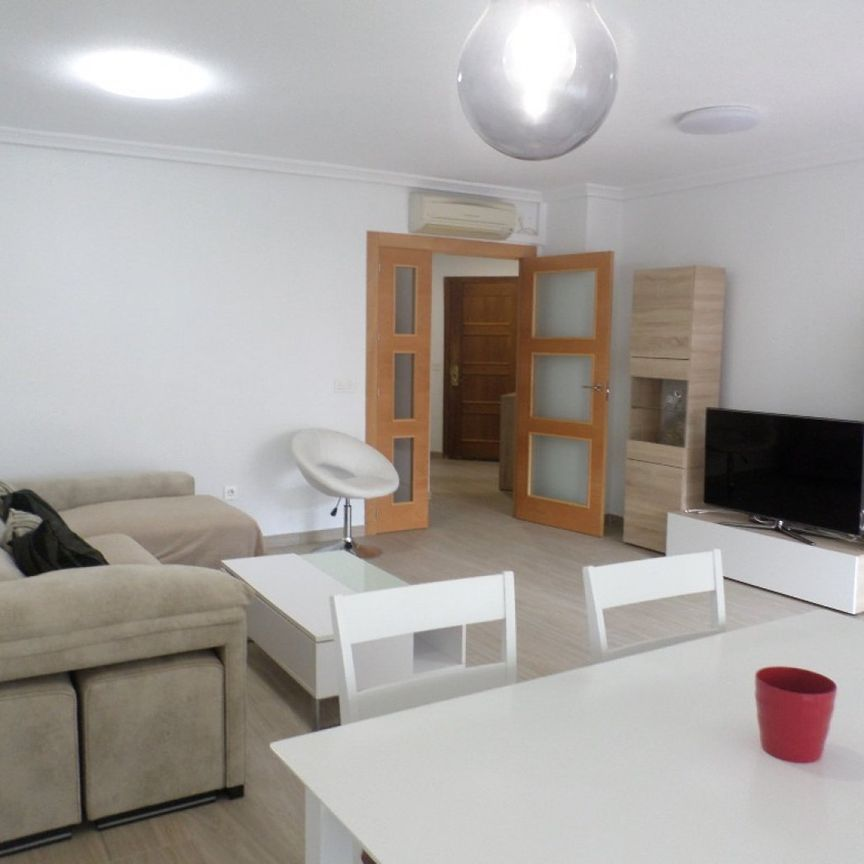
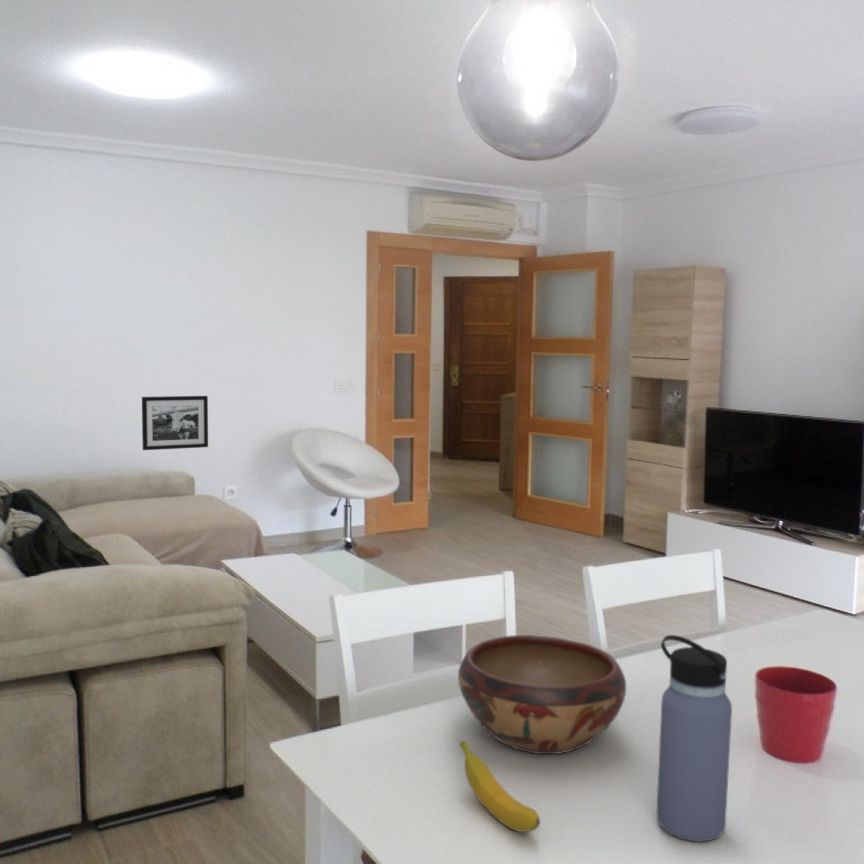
+ banana [459,740,541,833]
+ water bottle [655,634,733,843]
+ picture frame [141,395,209,451]
+ decorative bowl [457,634,627,755]
